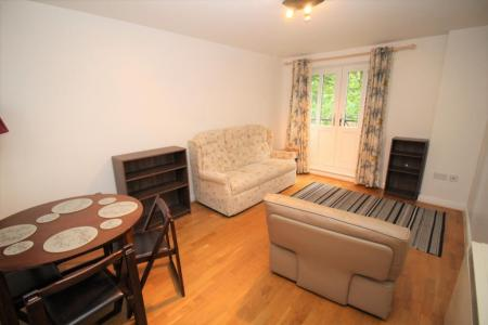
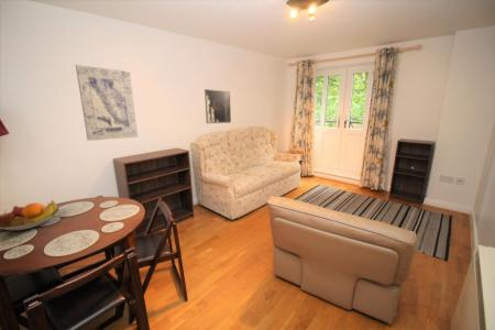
+ fruit bowl [0,200,61,231]
+ wall art [75,64,139,142]
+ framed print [204,88,232,124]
